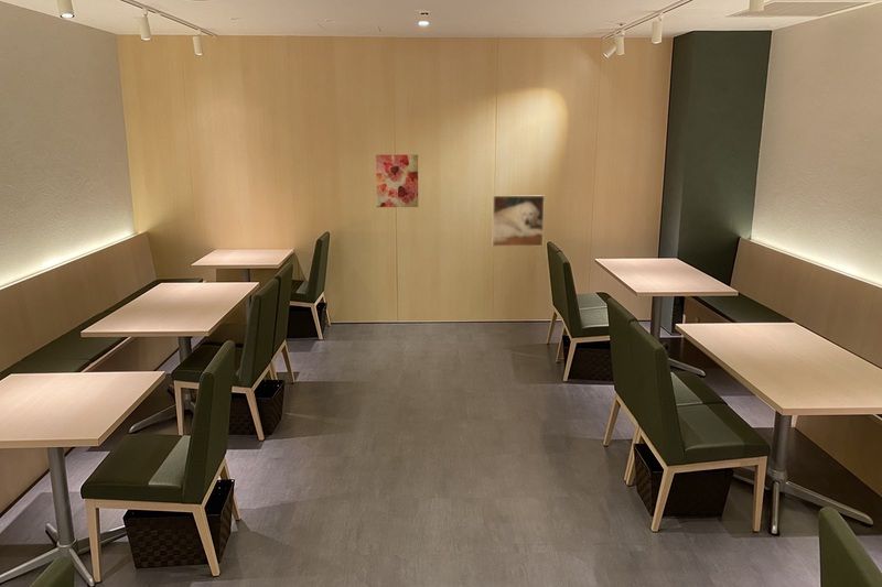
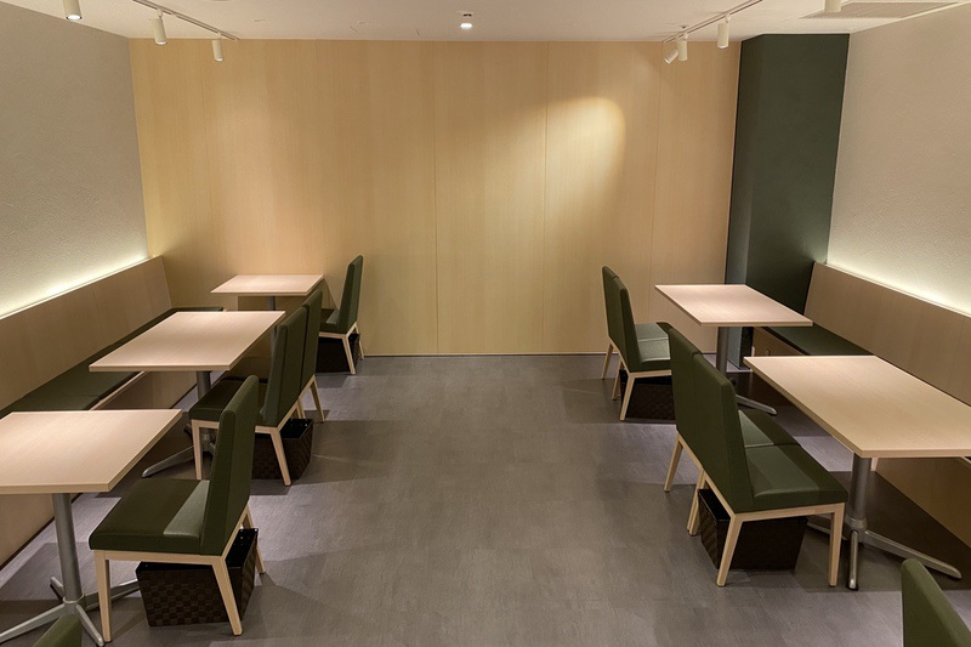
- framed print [492,195,546,248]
- wall art [375,154,419,208]
